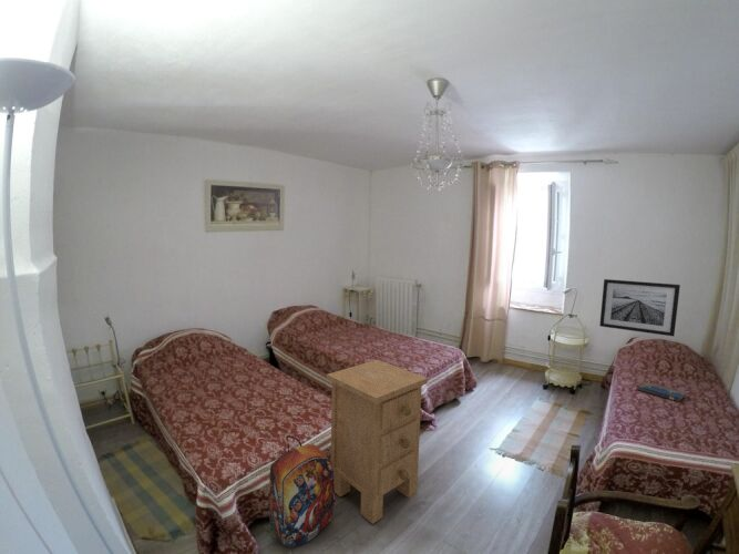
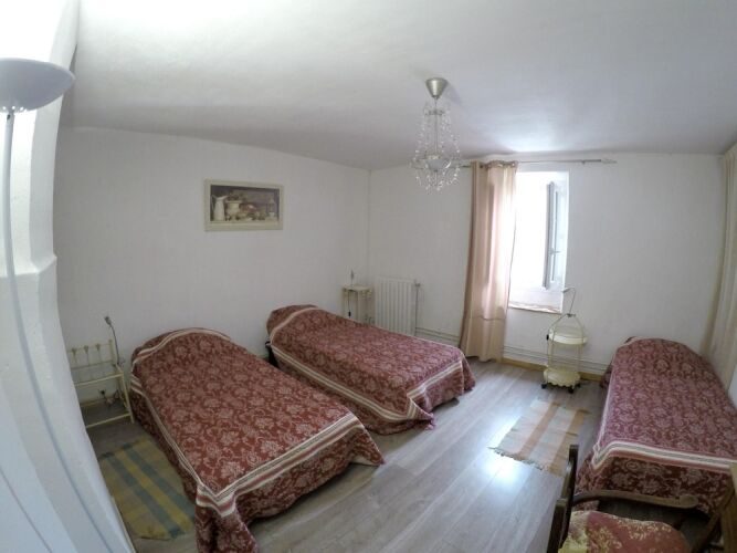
- backpack [268,434,337,548]
- nightstand [326,359,429,525]
- wall art [598,278,681,337]
- hardcover book [636,381,687,402]
